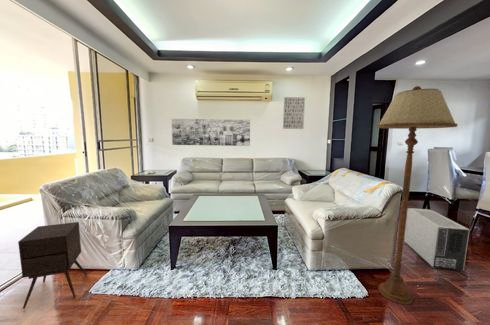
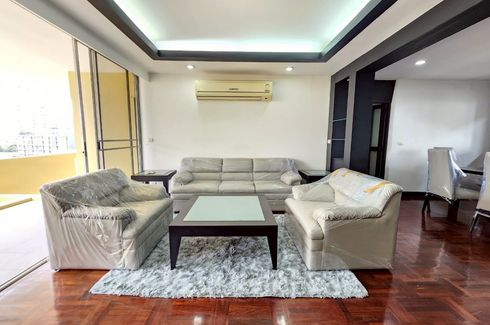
- wall art [171,118,251,147]
- side table [17,221,88,310]
- air purifier [404,207,471,272]
- wall art [282,96,306,130]
- floor lamp [376,85,458,306]
